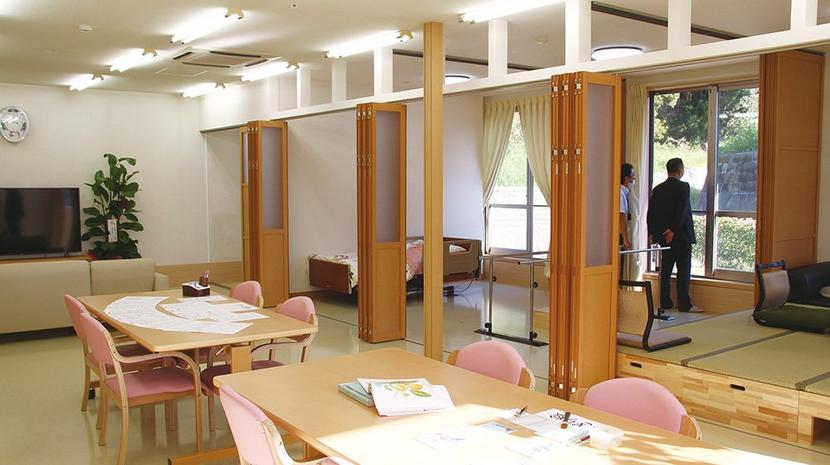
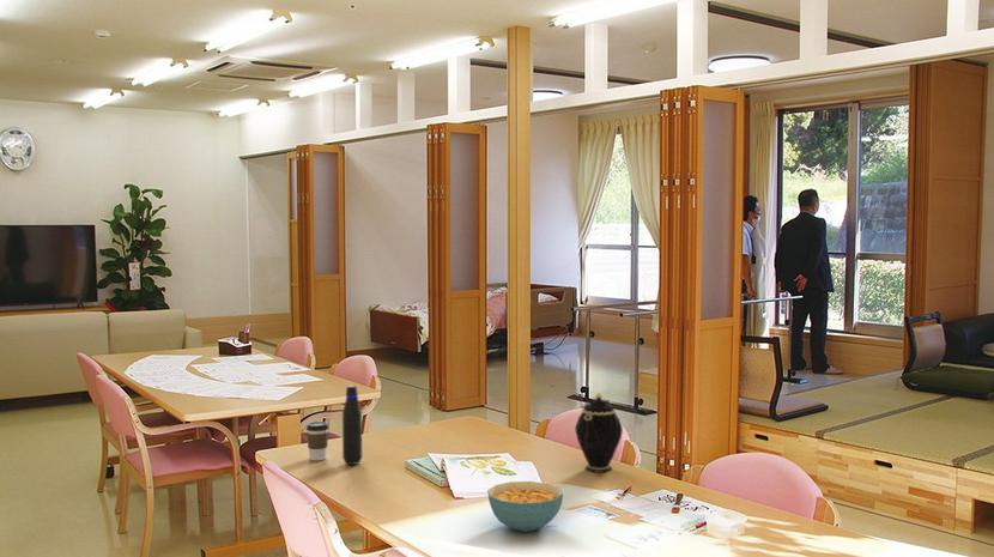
+ coffee cup [305,420,331,461]
+ teapot [574,392,624,474]
+ cereal bowl [486,480,564,533]
+ water bottle [341,385,363,466]
